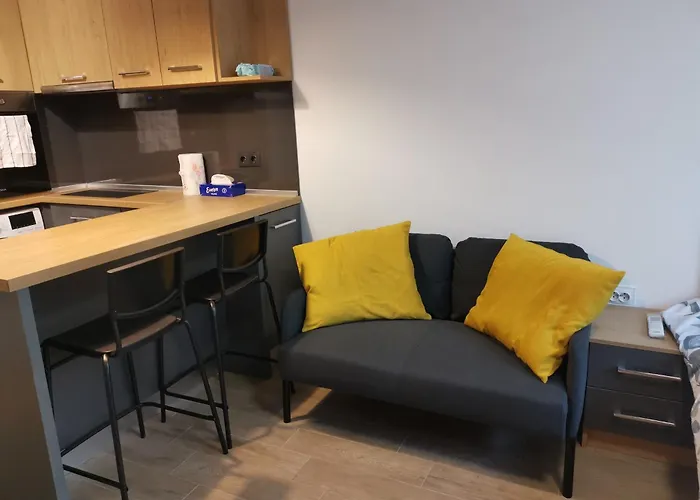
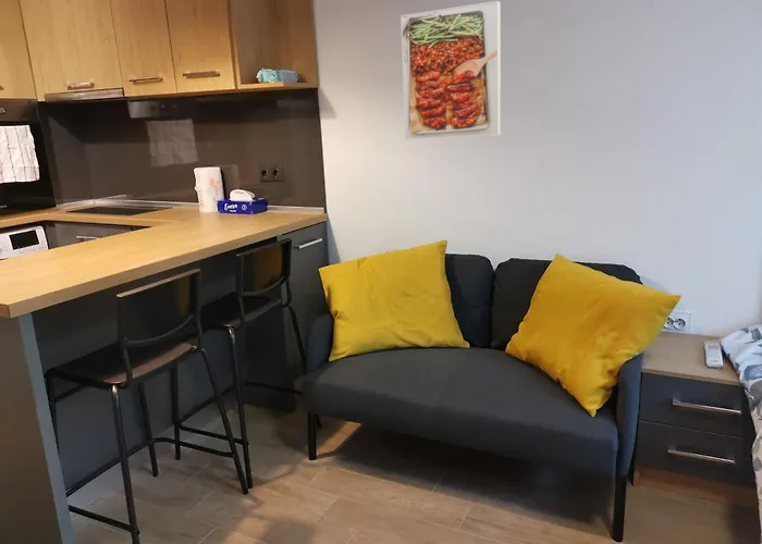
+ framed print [400,0,502,140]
